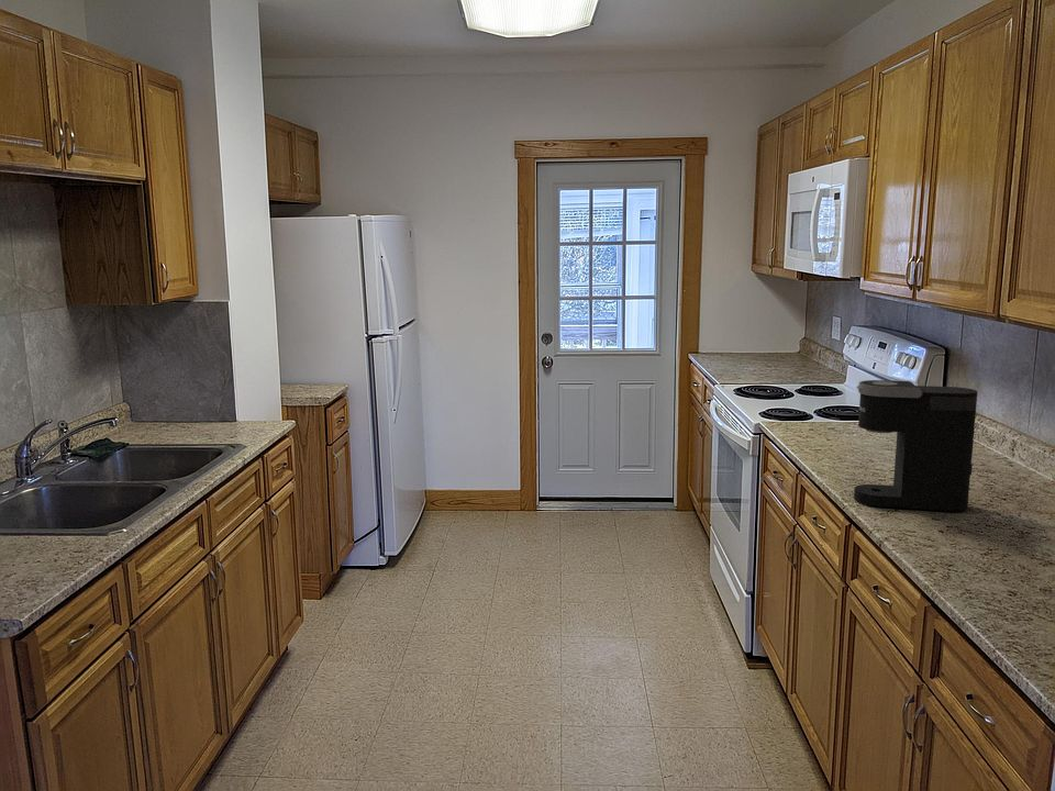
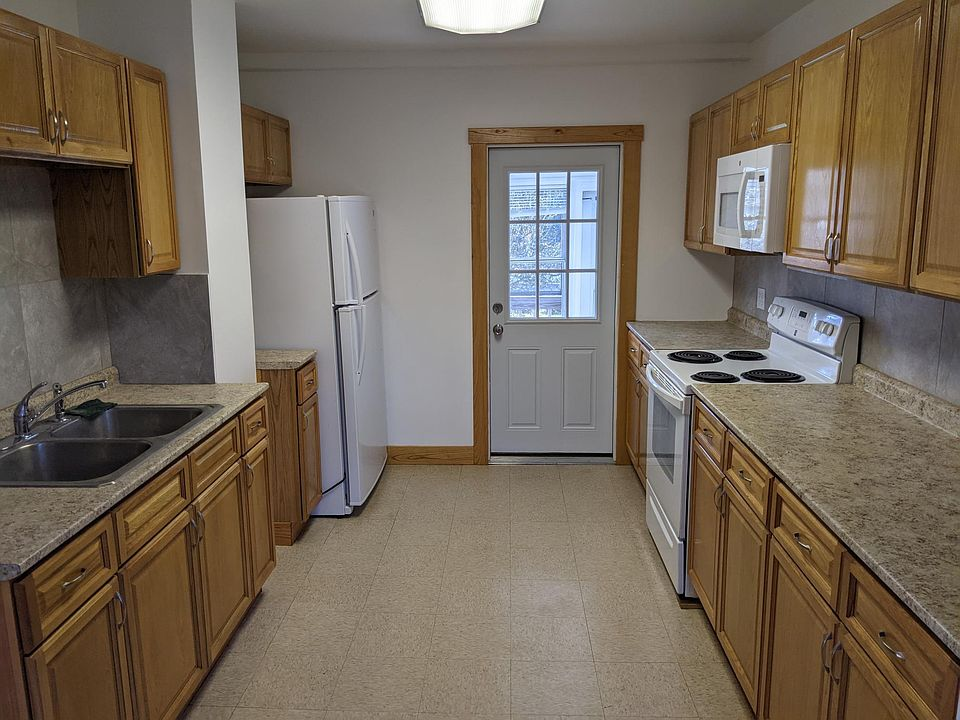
- coffee maker [853,379,979,512]
